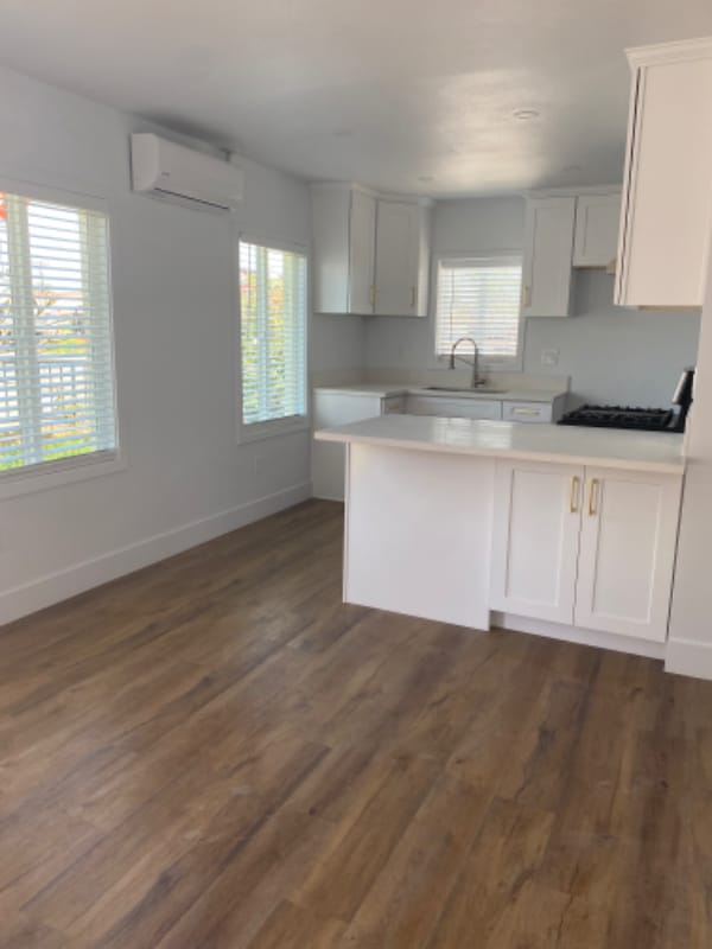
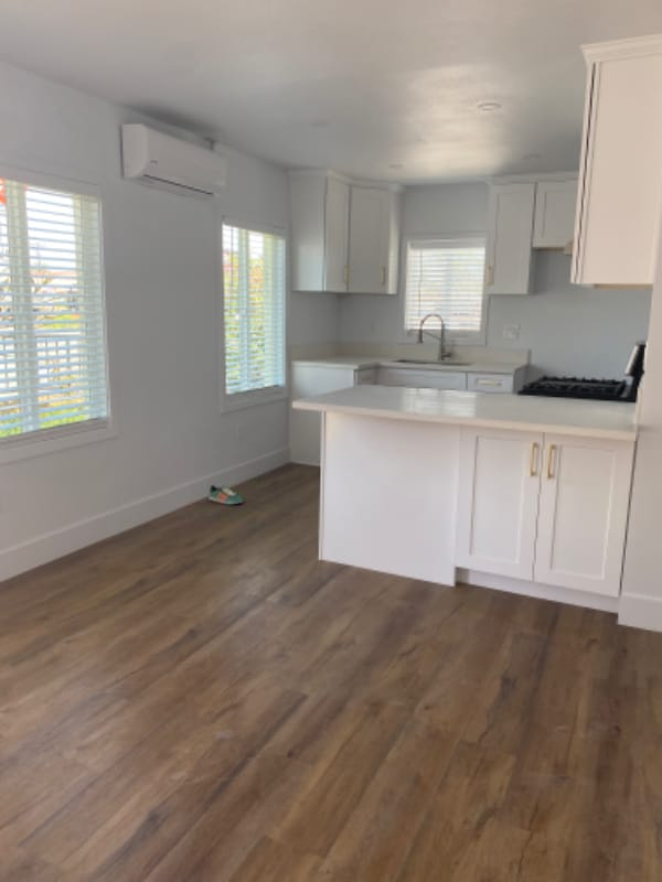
+ sneaker [207,484,244,505]
